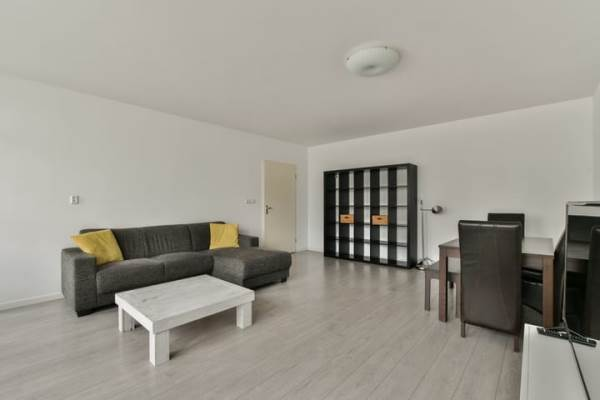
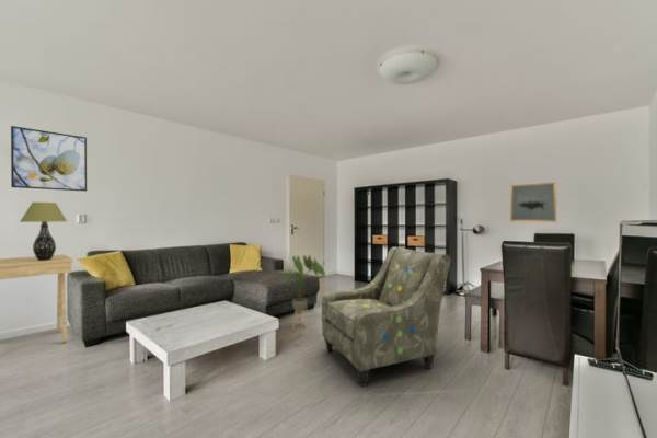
+ side table [0,253,76,344]
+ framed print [10,125,88,193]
+ table lamp [19,201,68,261]
+ house plant [281,254,326,330]
+ armchair [321,246,452,388]
+ wall art [509,182,557,223]
